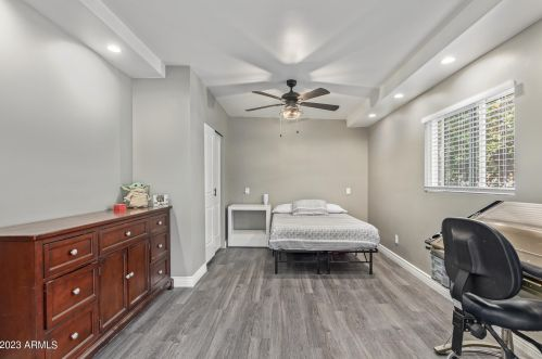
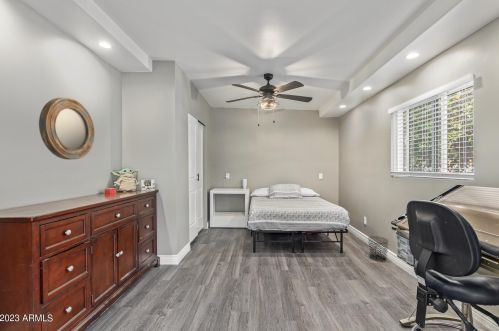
+ home mirror [38,97,96,161]
+ waste bin [367,235,389,262]
